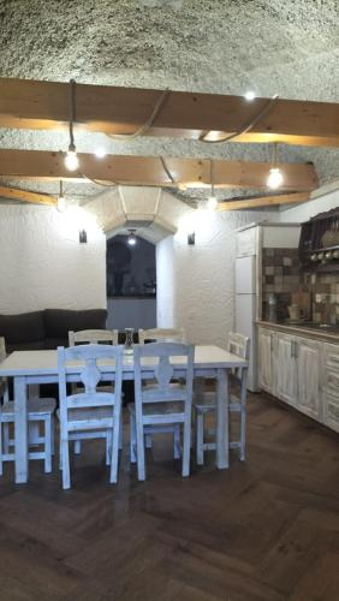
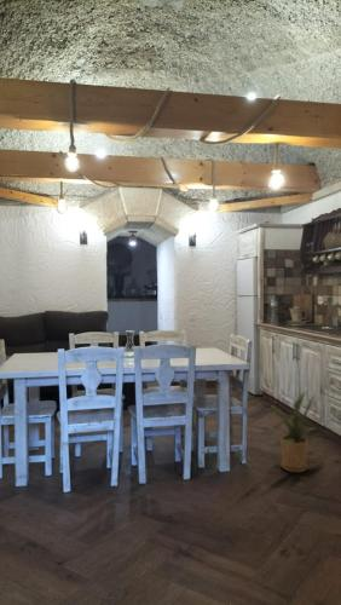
+ house plant [266,390,318,473]
